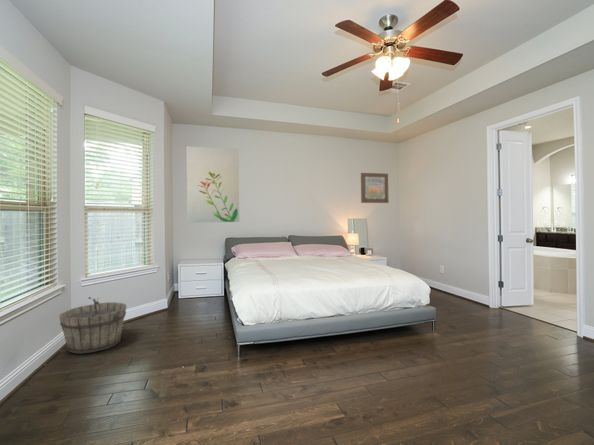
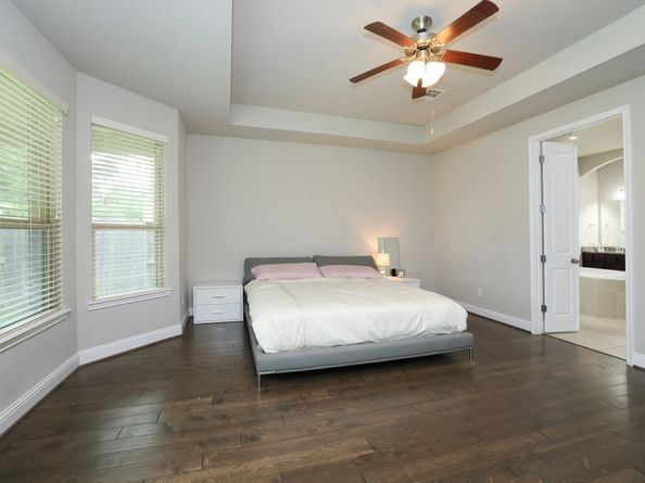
- wall art [360,172,390,204]
- wooden bucket [58,296,127,355]
- wall art [185,145,240,223]
